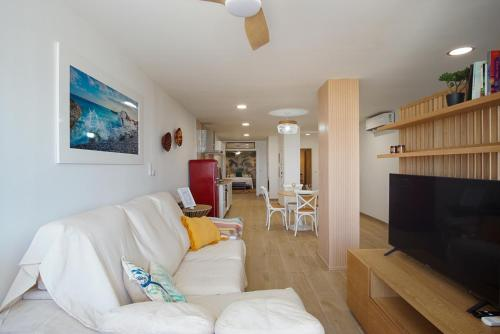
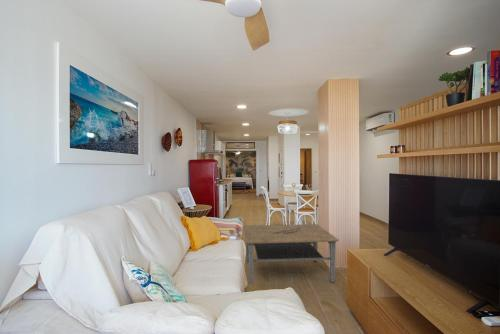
+ coffee table [243,223,340,286]
